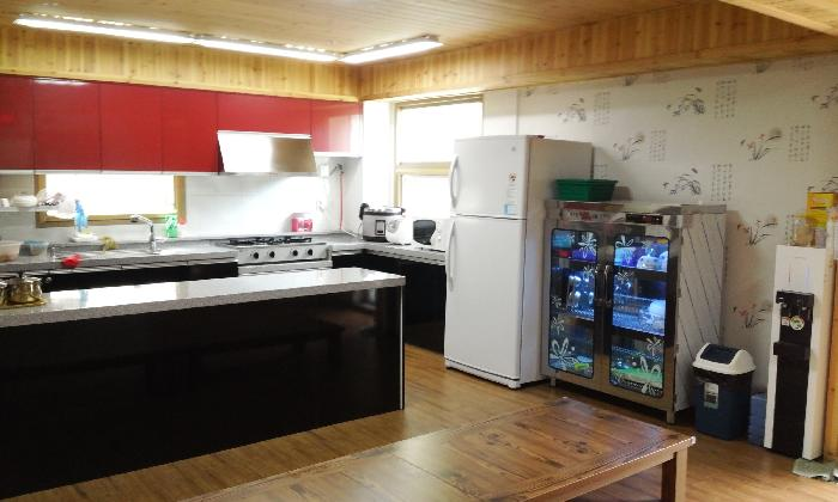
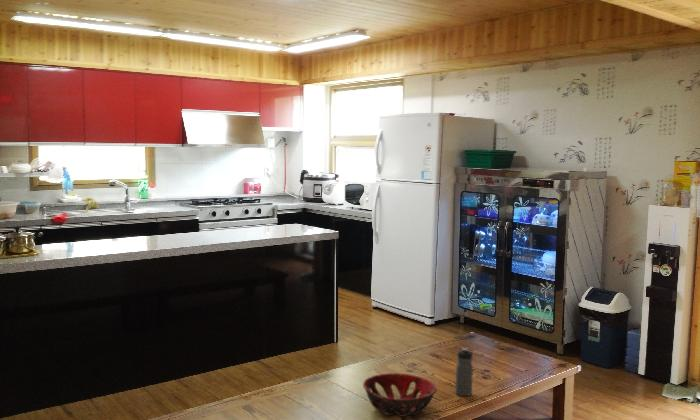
+ water bottle [454,347,474,397]
+ decorative bowl [362,372,438,418]
